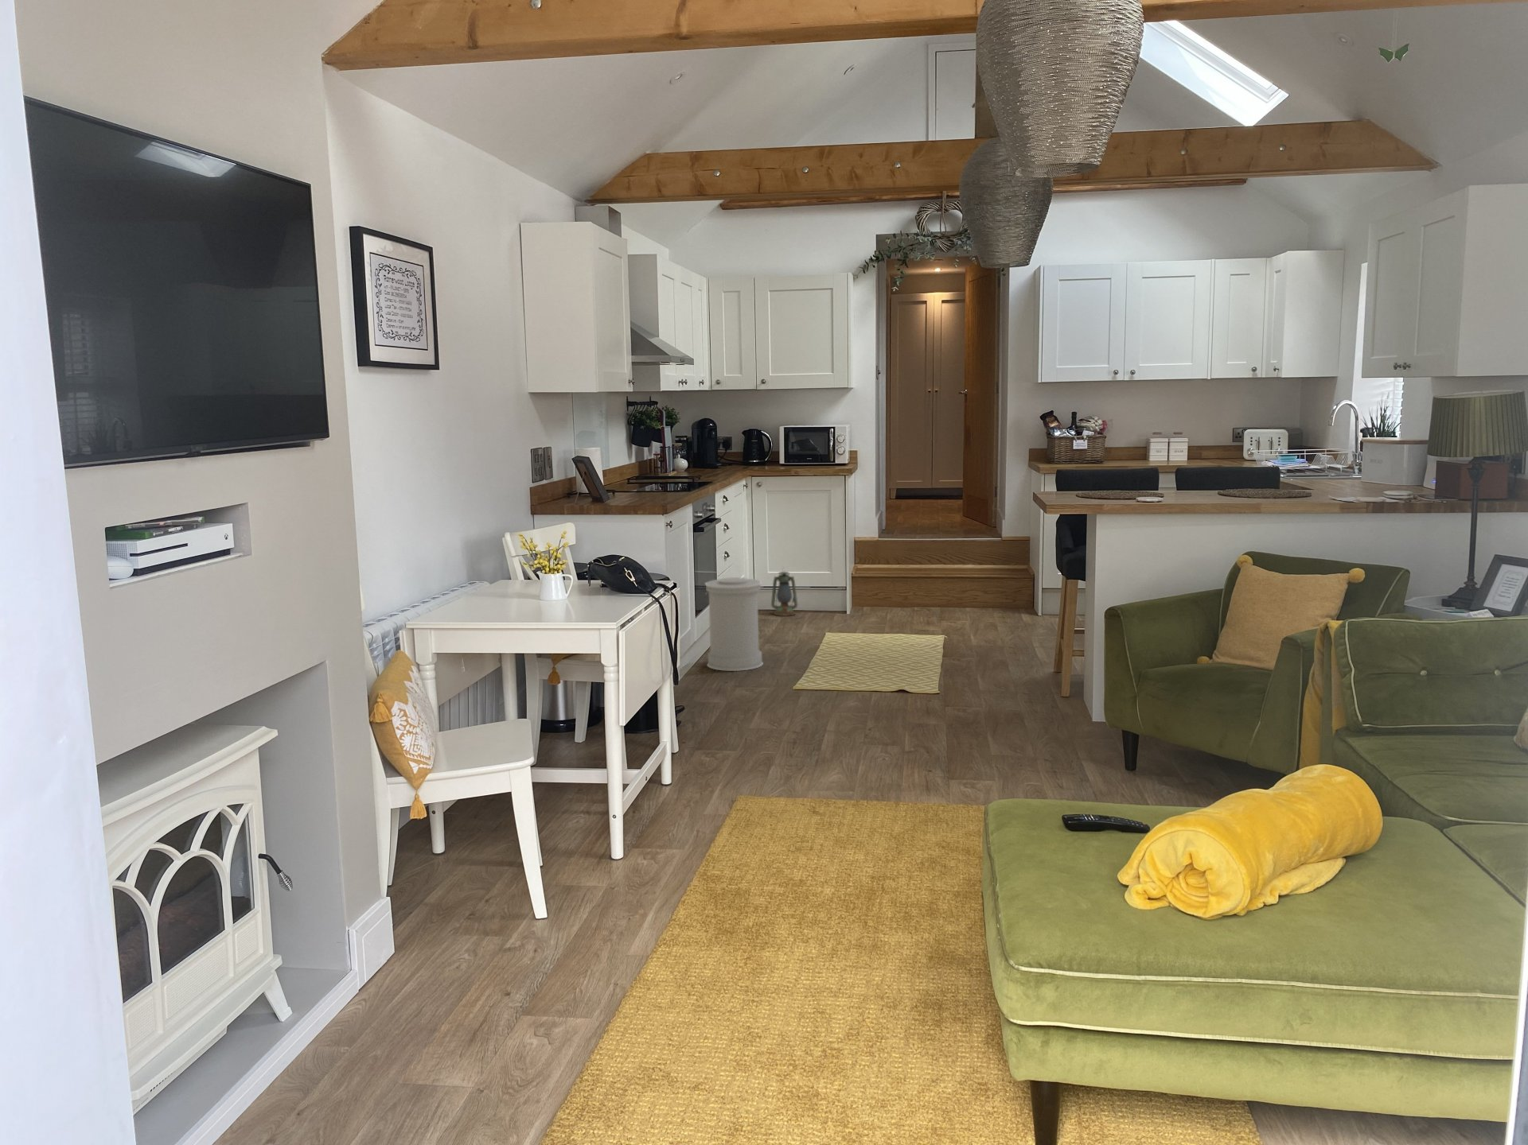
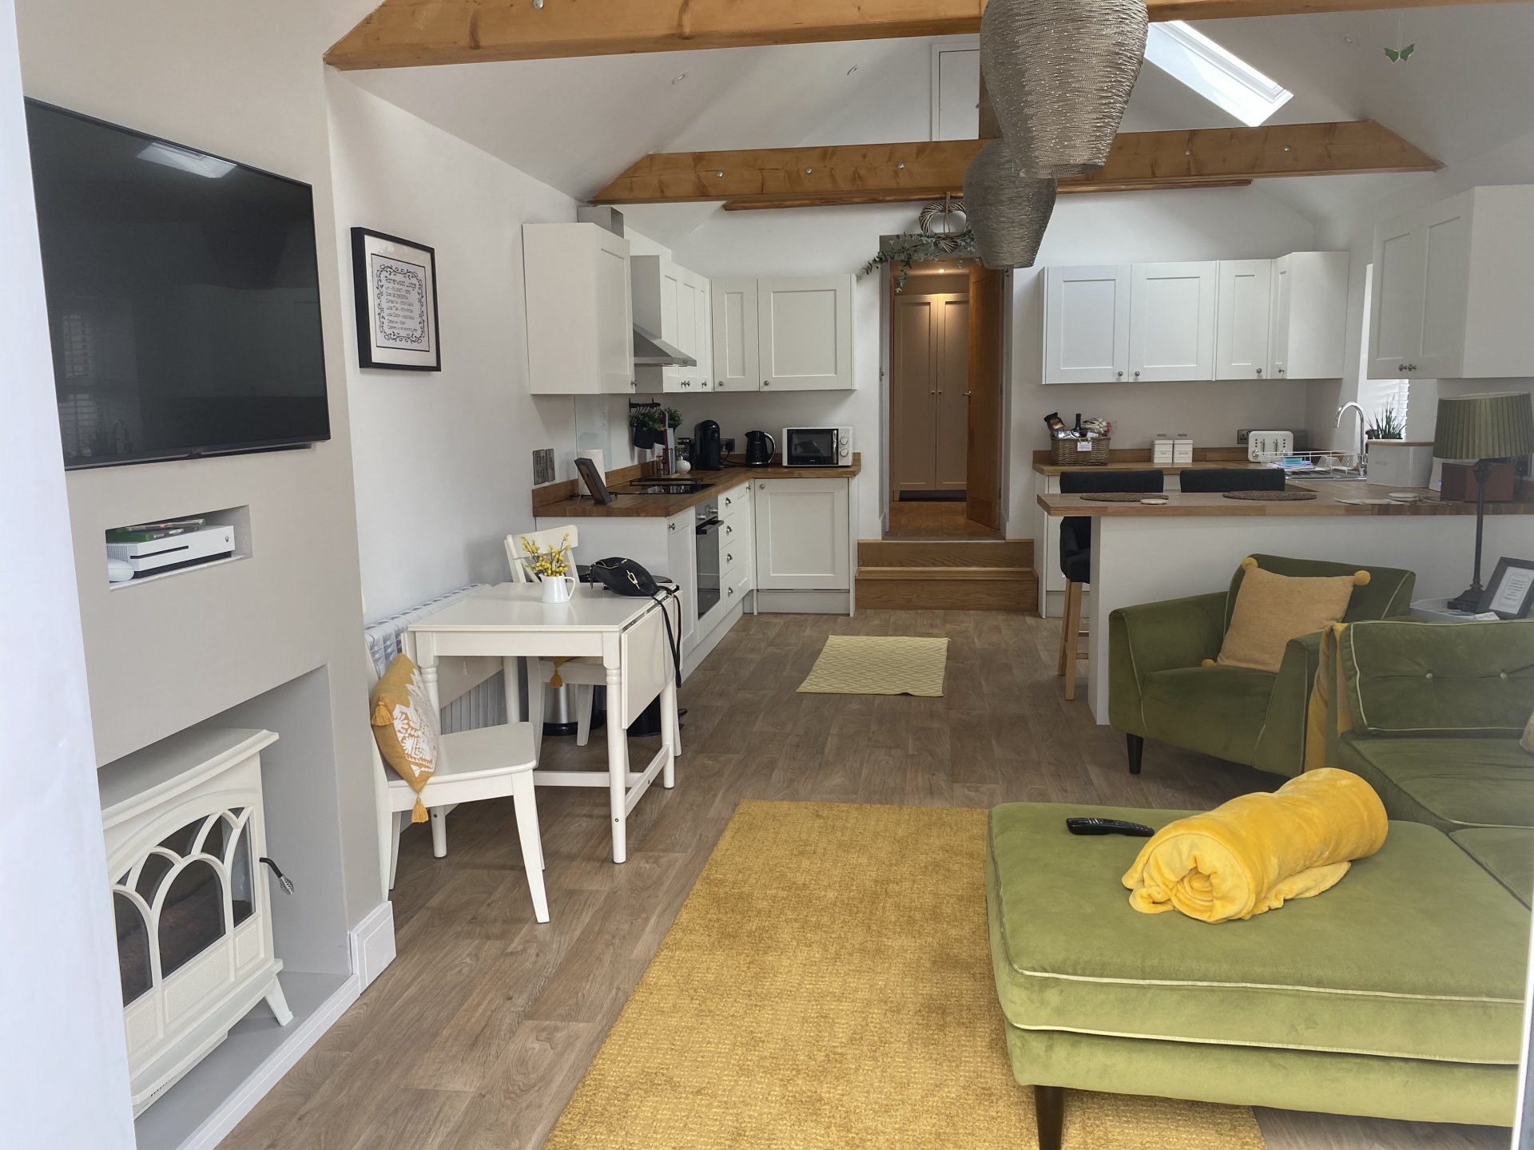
- lantern [770,566,798,617]
- trash can [704,576,763,672]
